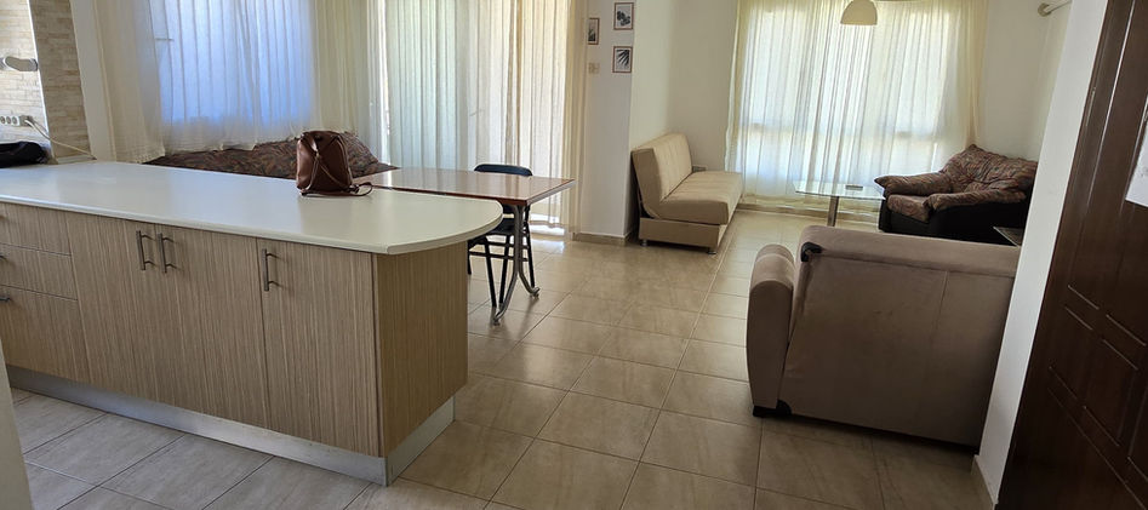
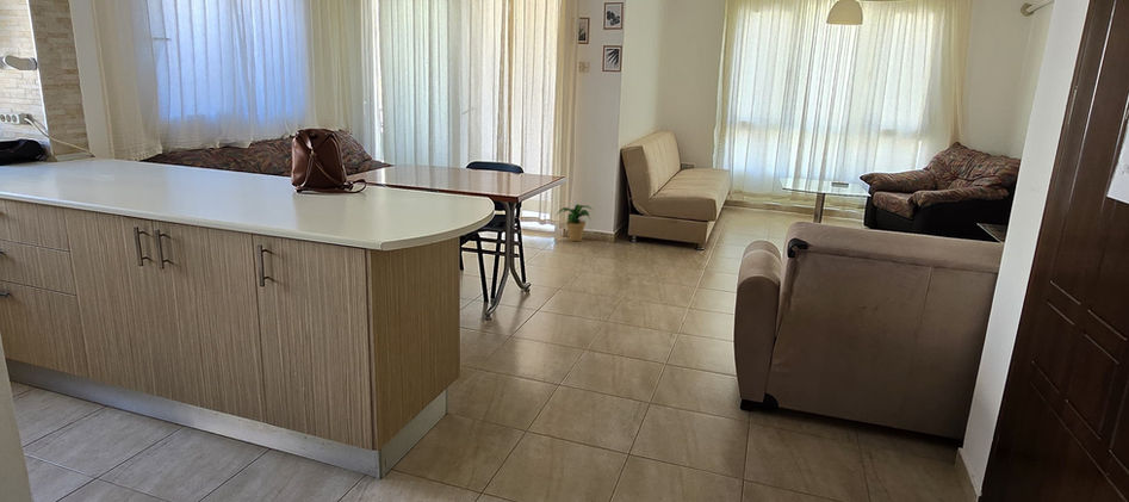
+ potted plant [556,203,595,242]
